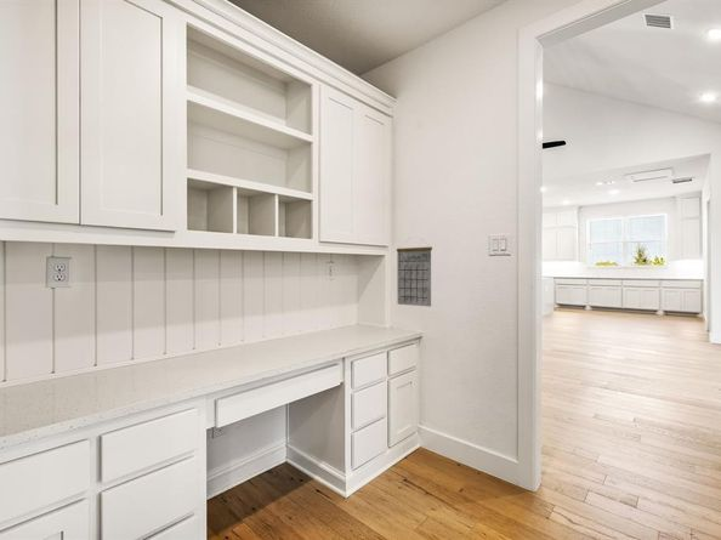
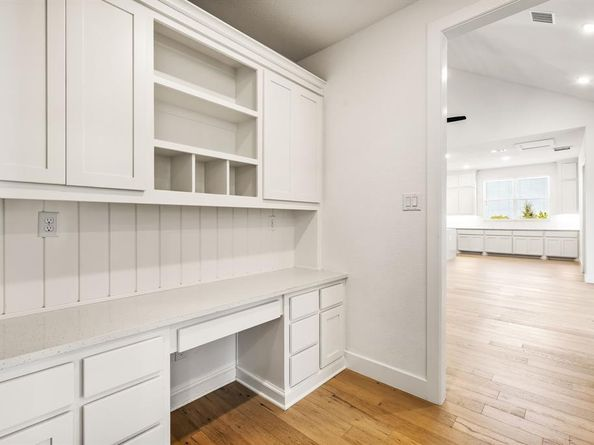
- calendar [396,238,433,308]
